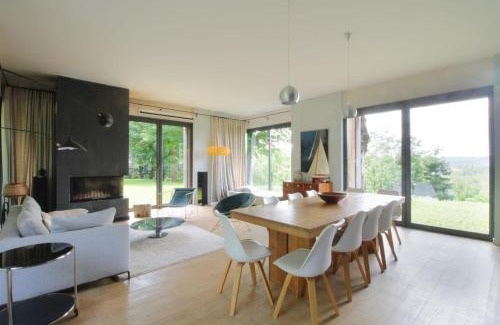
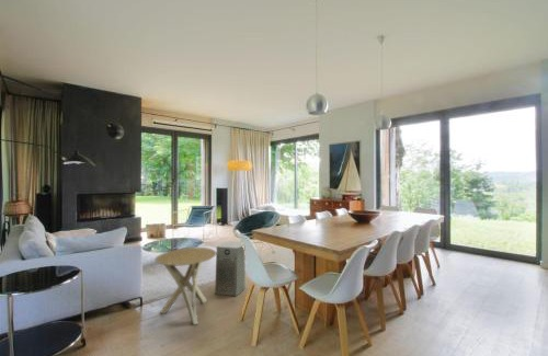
+ fan [214,240,247,297]
+ side table [153,246,217,325]
